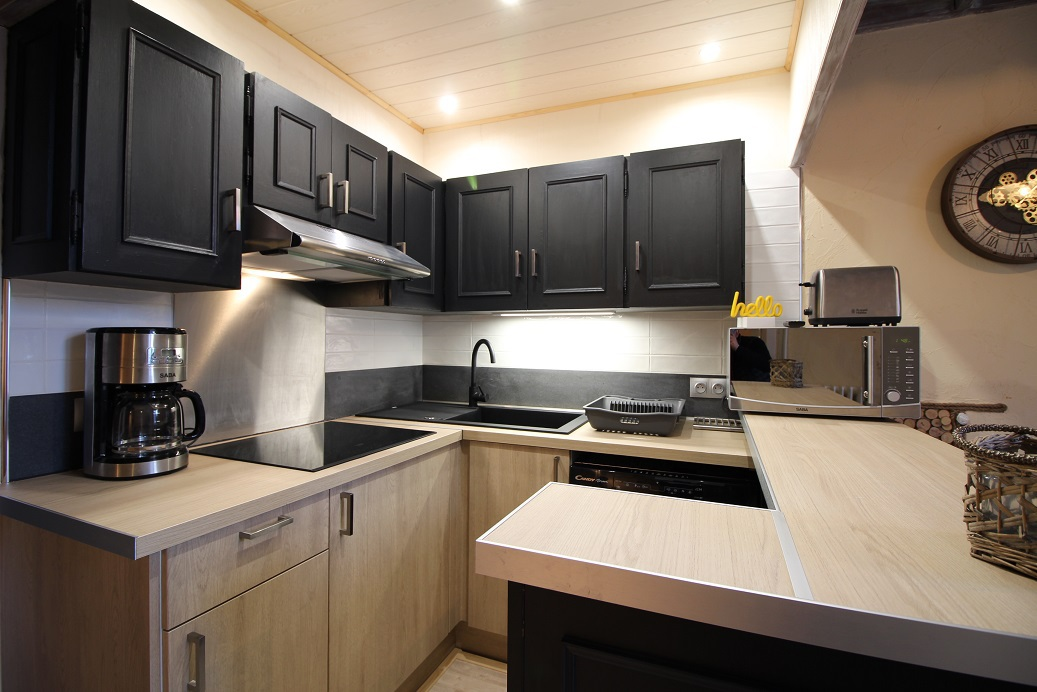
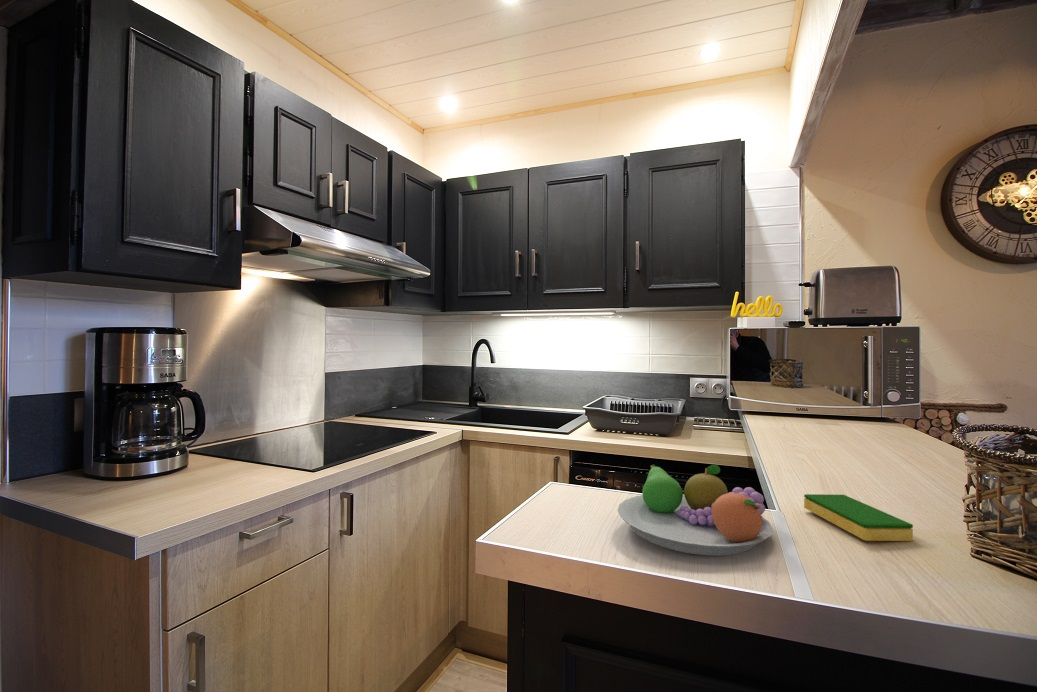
+ dish sponge [803,493,914,542]
+ fruit bowl [616,464,774,557]
